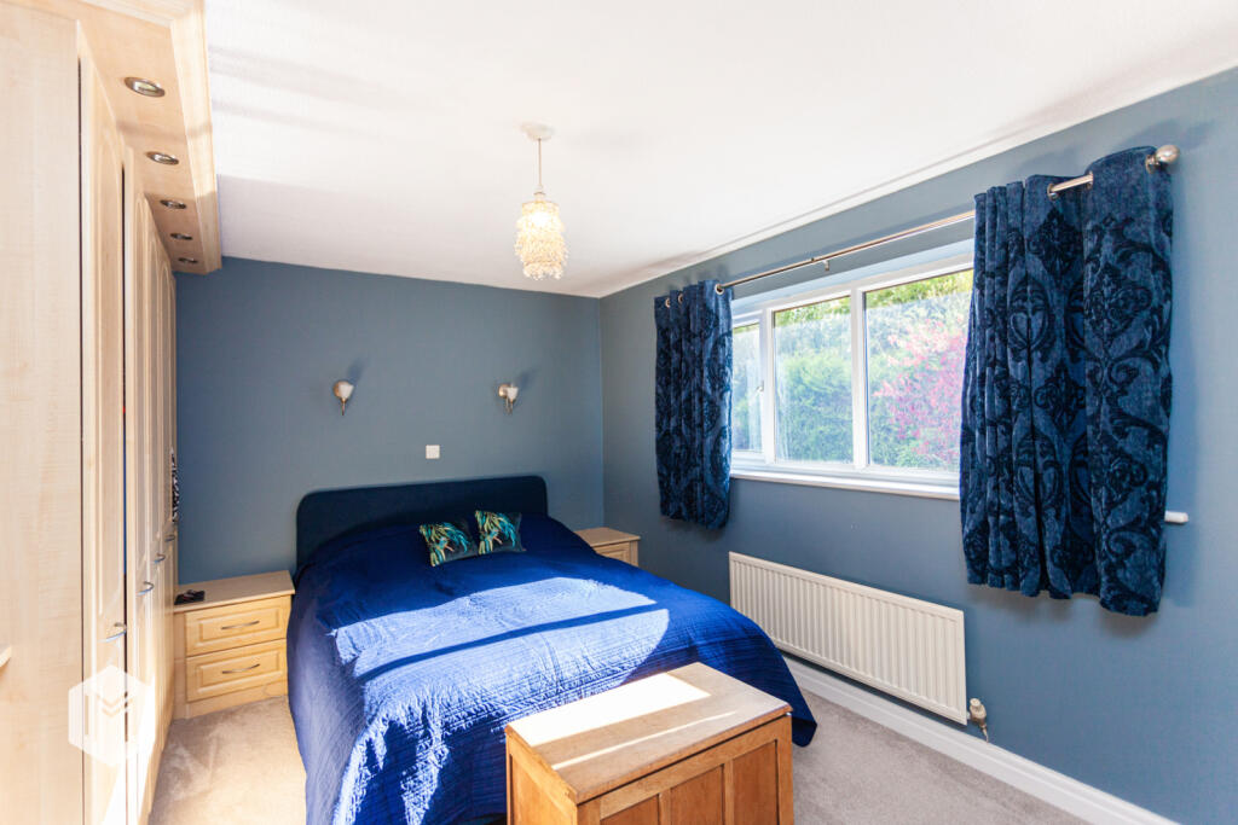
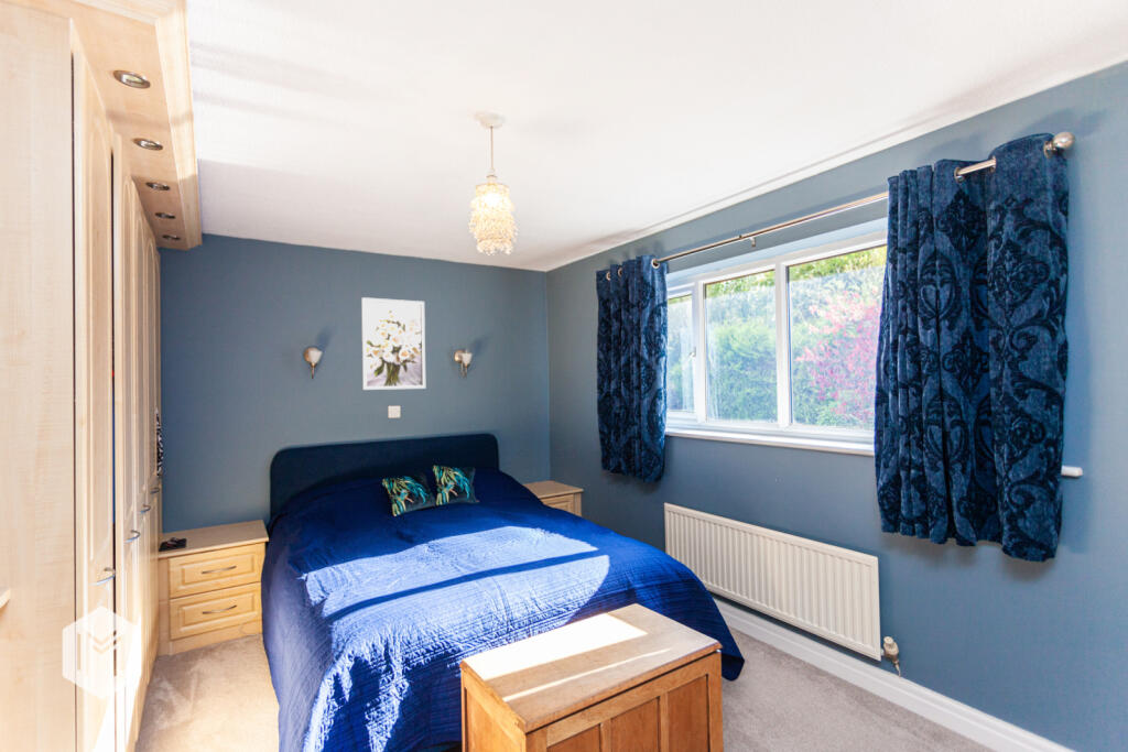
+ wall art [360,296,426,391]
